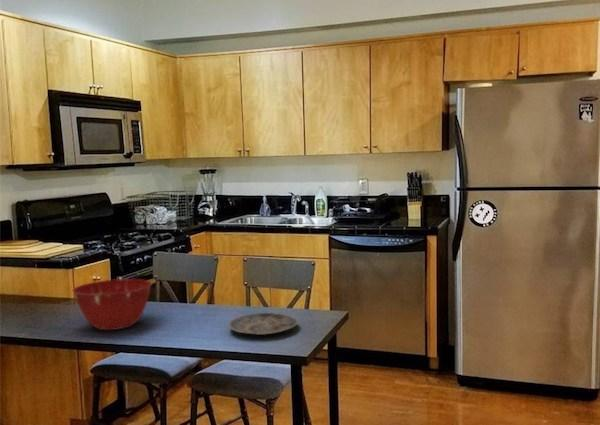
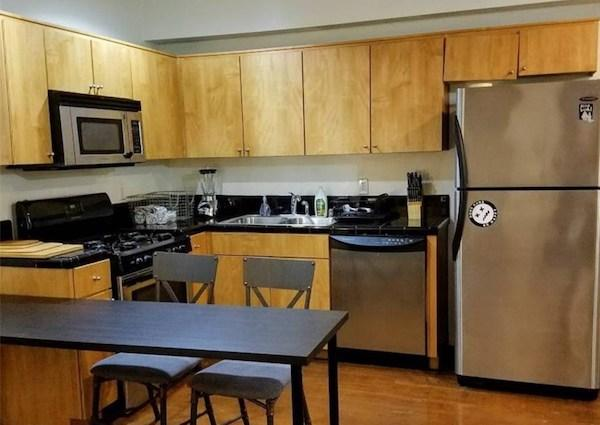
- mixing bowl [71,278,153,331]
- plate [228,312,299,336]
